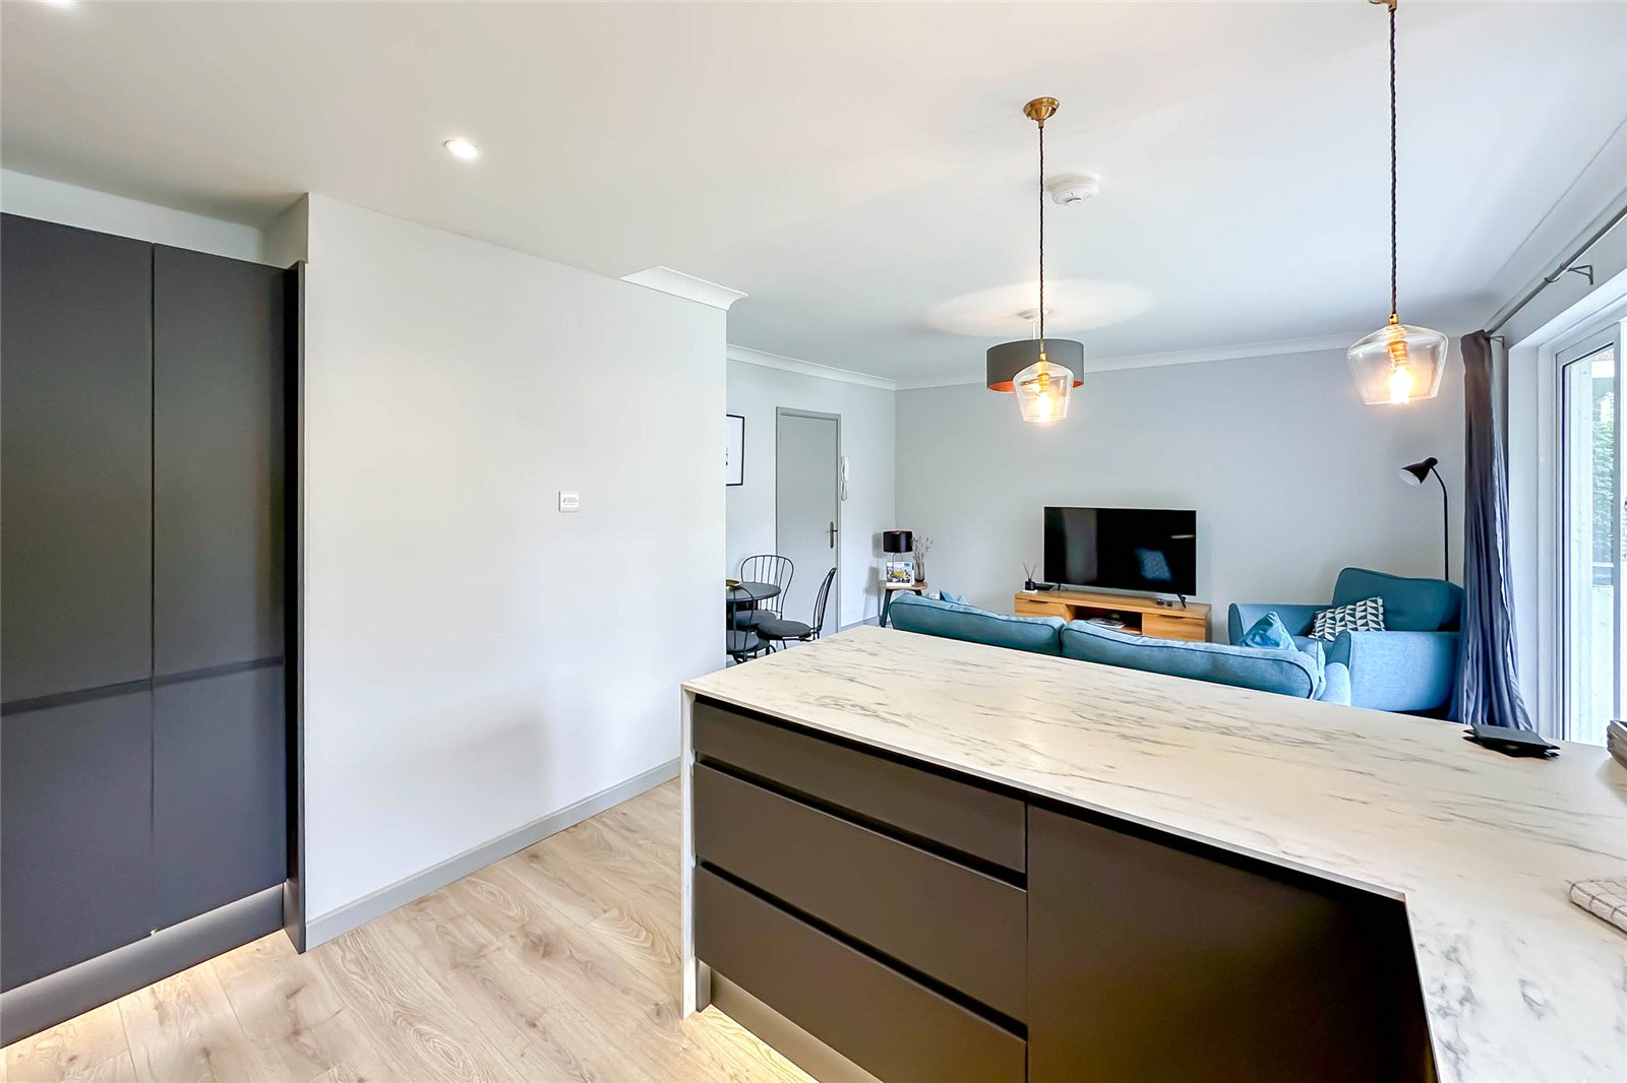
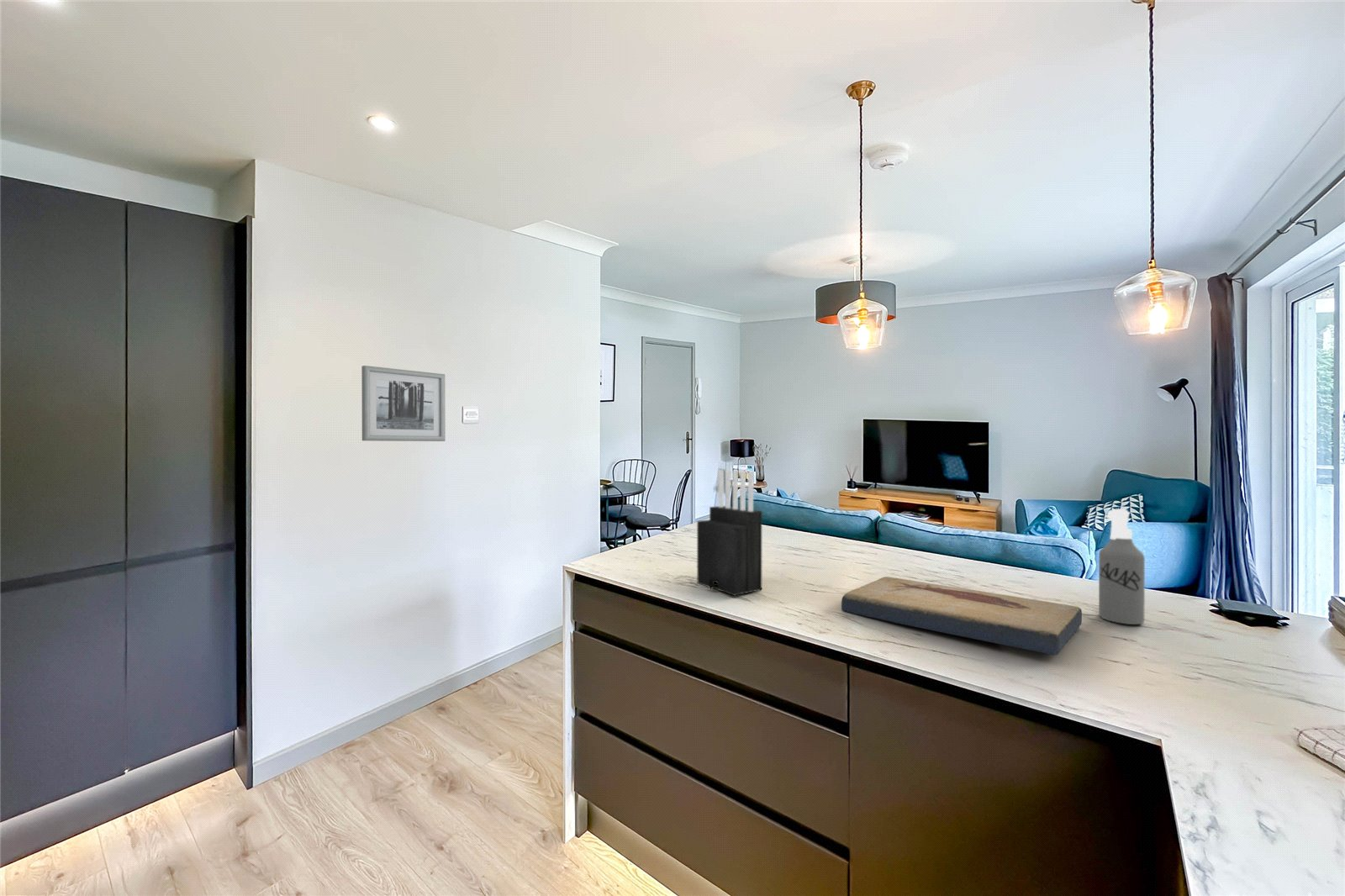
+ wall art [361,365,446,442]
+ knife block [696,469,762,597]
+ spray bottle [1098,508,1146,625]
+ fish fossil [841,576,1083,656]
